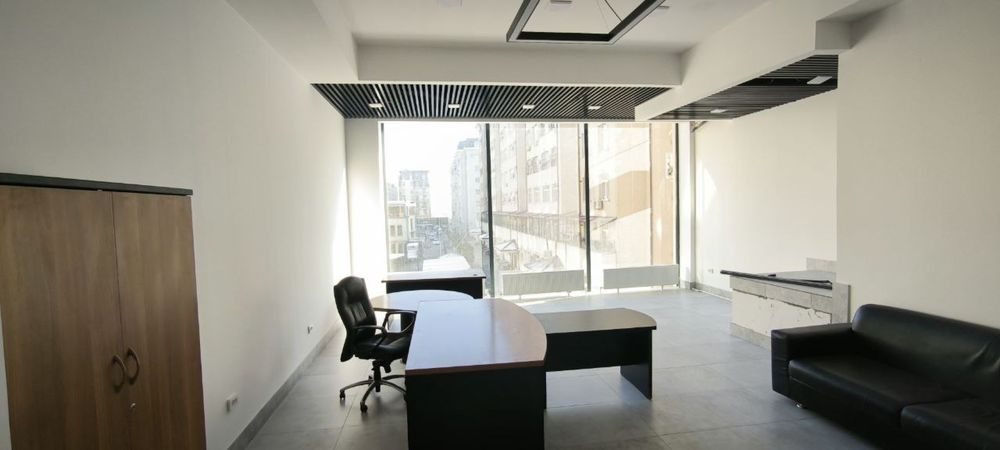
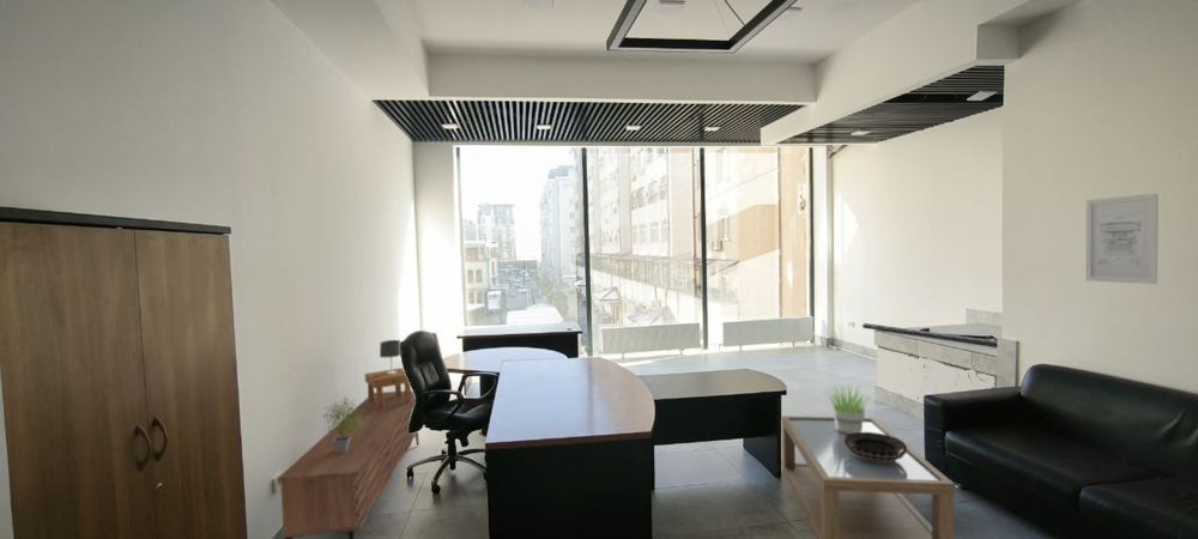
+ coffee table [781,414,956,539]
+ potted plant [824,383,876,434]
+ table lamp [364,339,412,408]
+ wall art [1084,193,1160,285]
+ decorative bowl [843,432,907,462]
+ potted plant [322,395,368,453]
+ sideboard [276,389,420,539]
